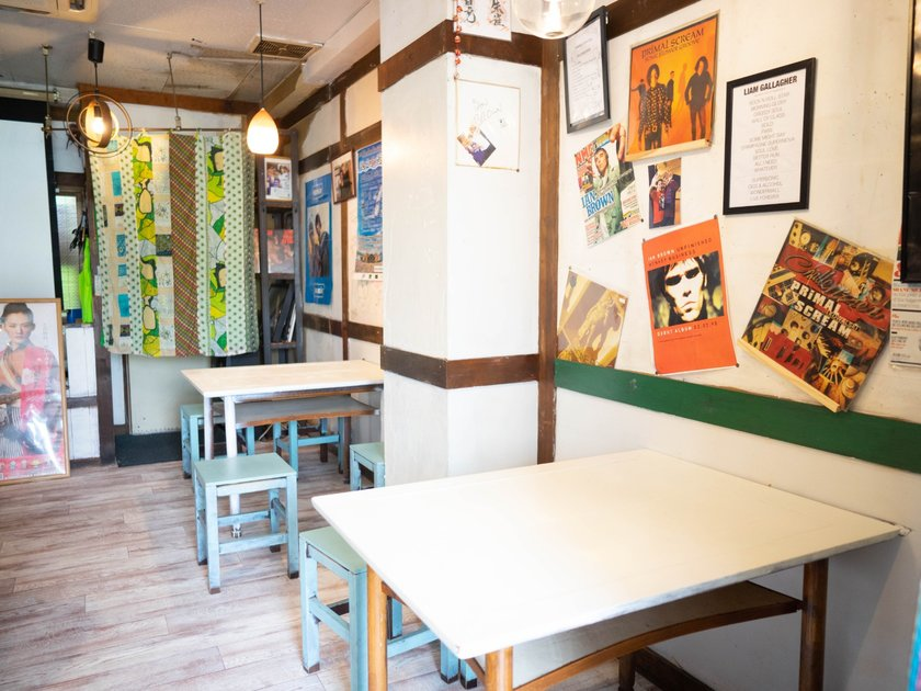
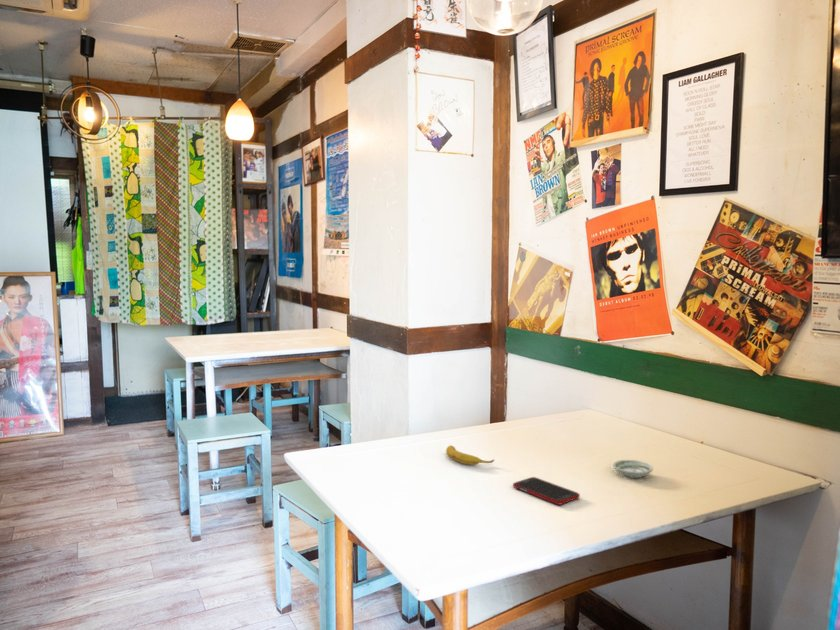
+ cell phone [512,476,581,506]
+ banana [445,444,495,466]
+ saucer [612,459,654,479]
